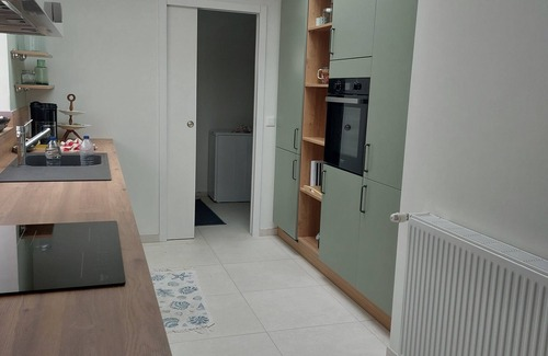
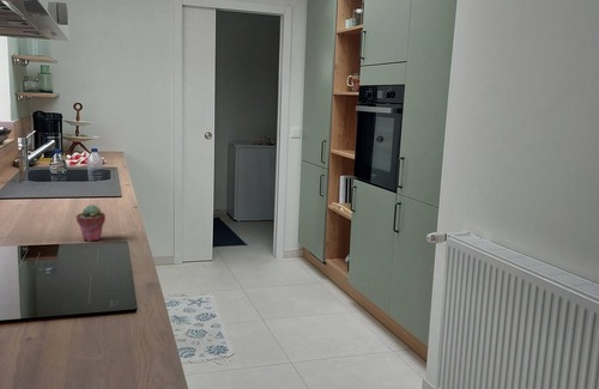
+ potted succulent [74,203,107,243]
